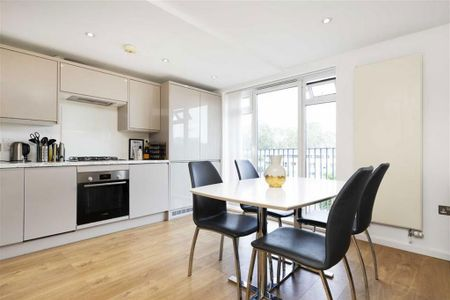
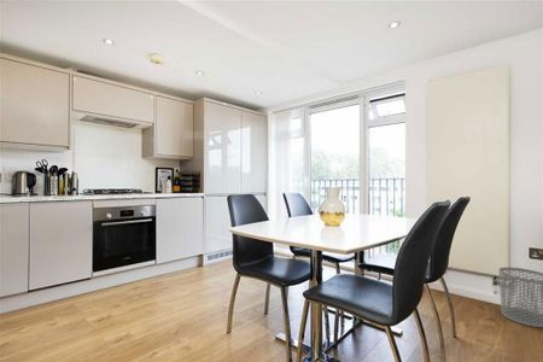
+ waste bin [498,267,543,328]
